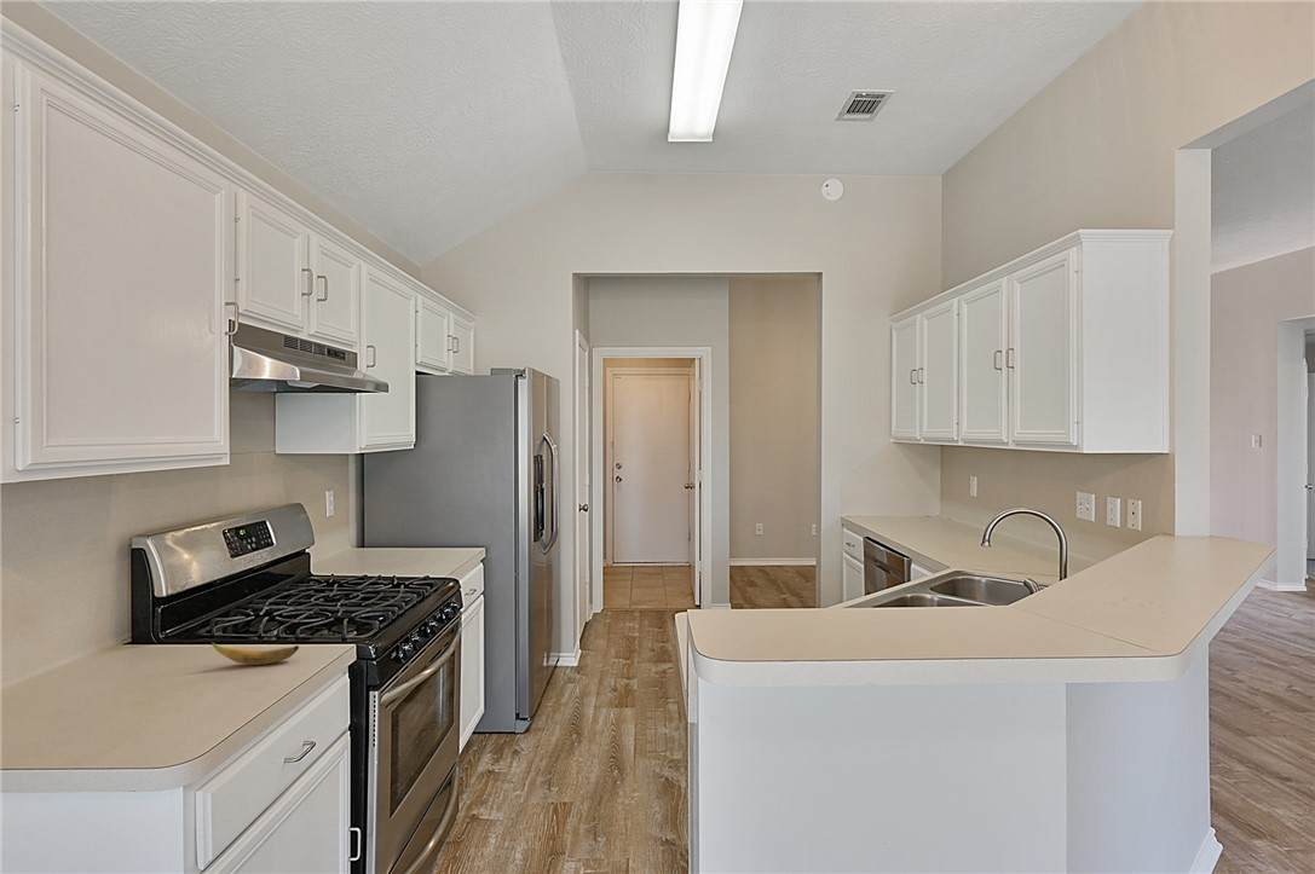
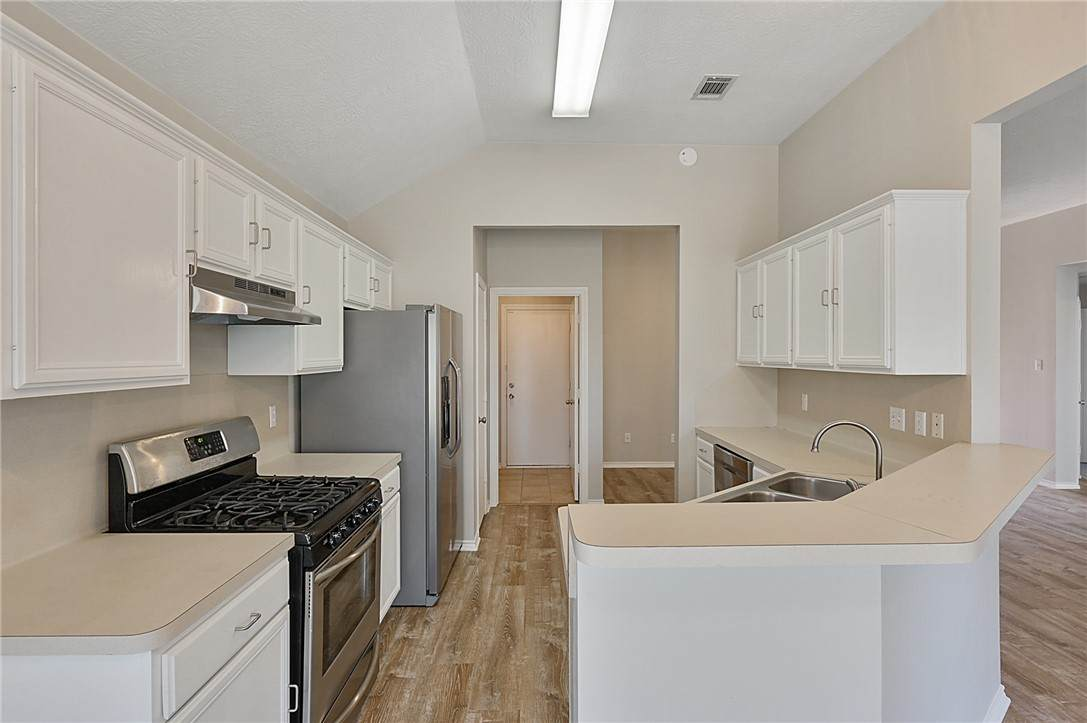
- banana [209,642,300,666]
